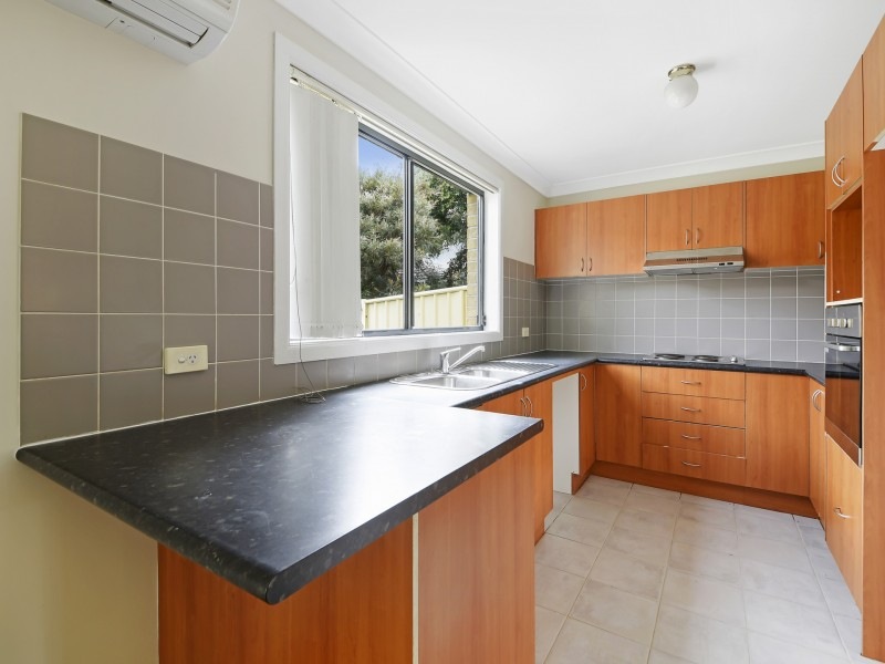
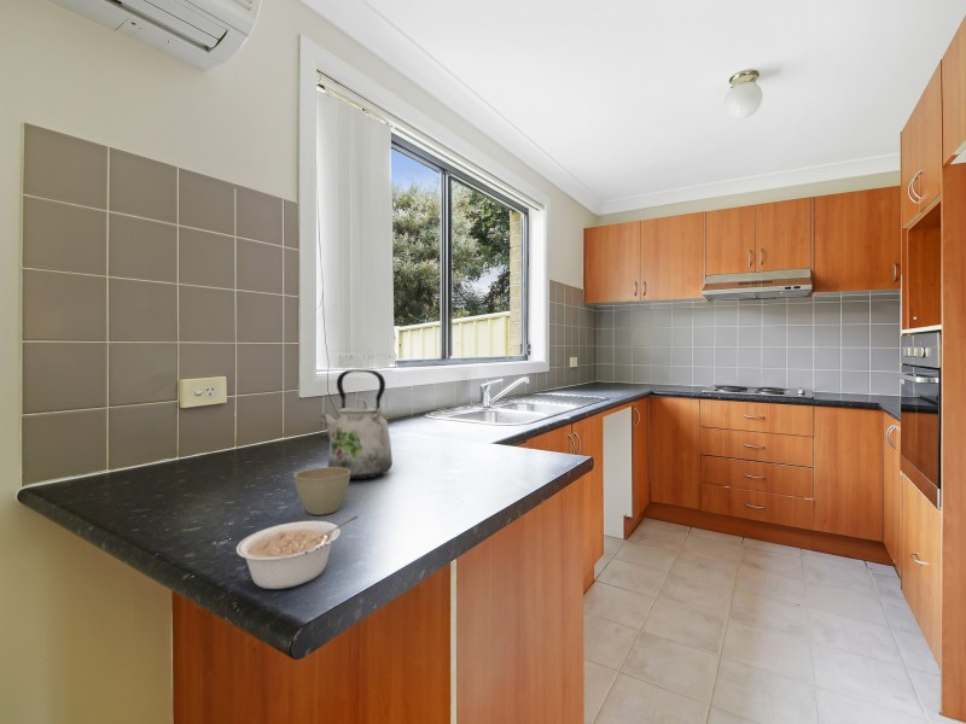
+ legume [235,515,360,590]
+ flower pot [293,466,350,516]
+ kettle [320,368,394,480]
